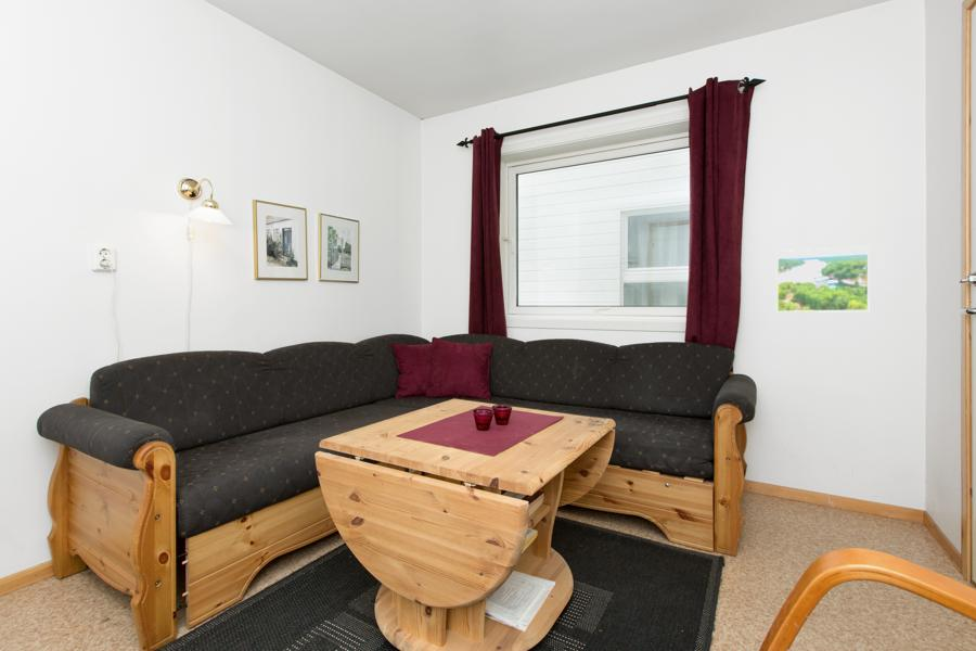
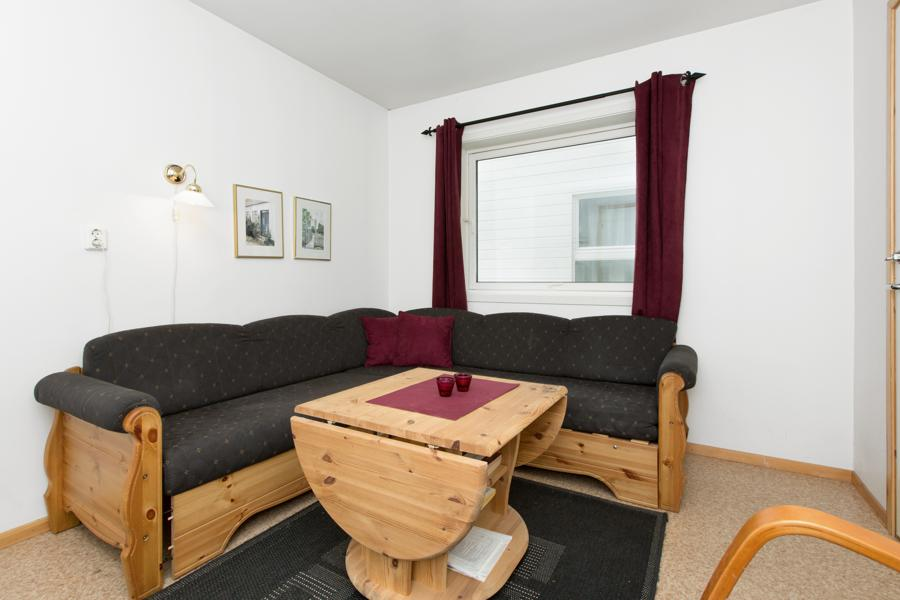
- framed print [775,245,871,314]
